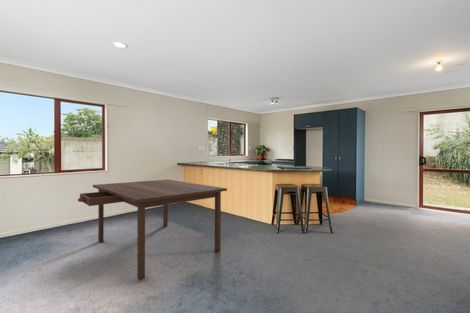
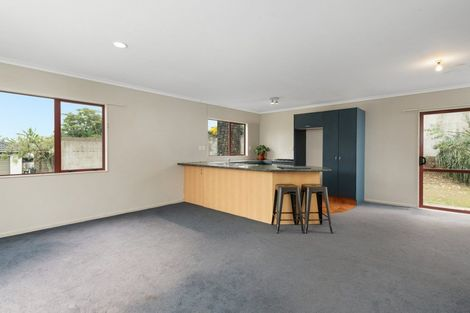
- dining table [77,178,228,281]
